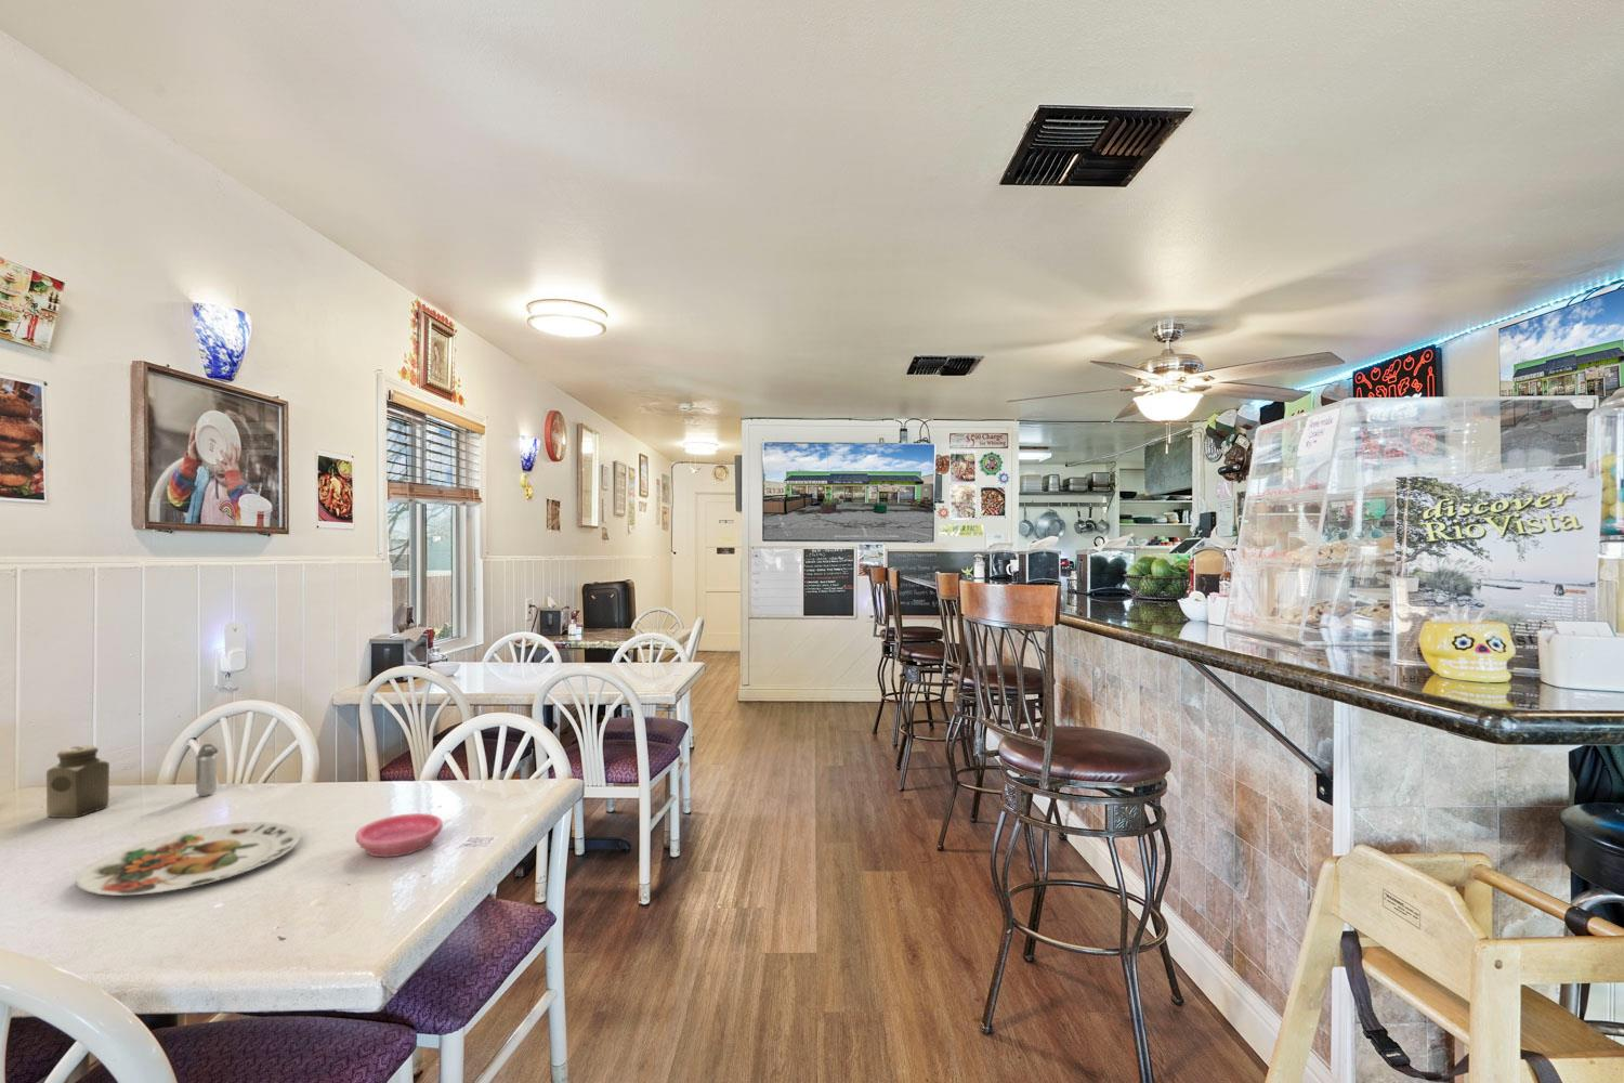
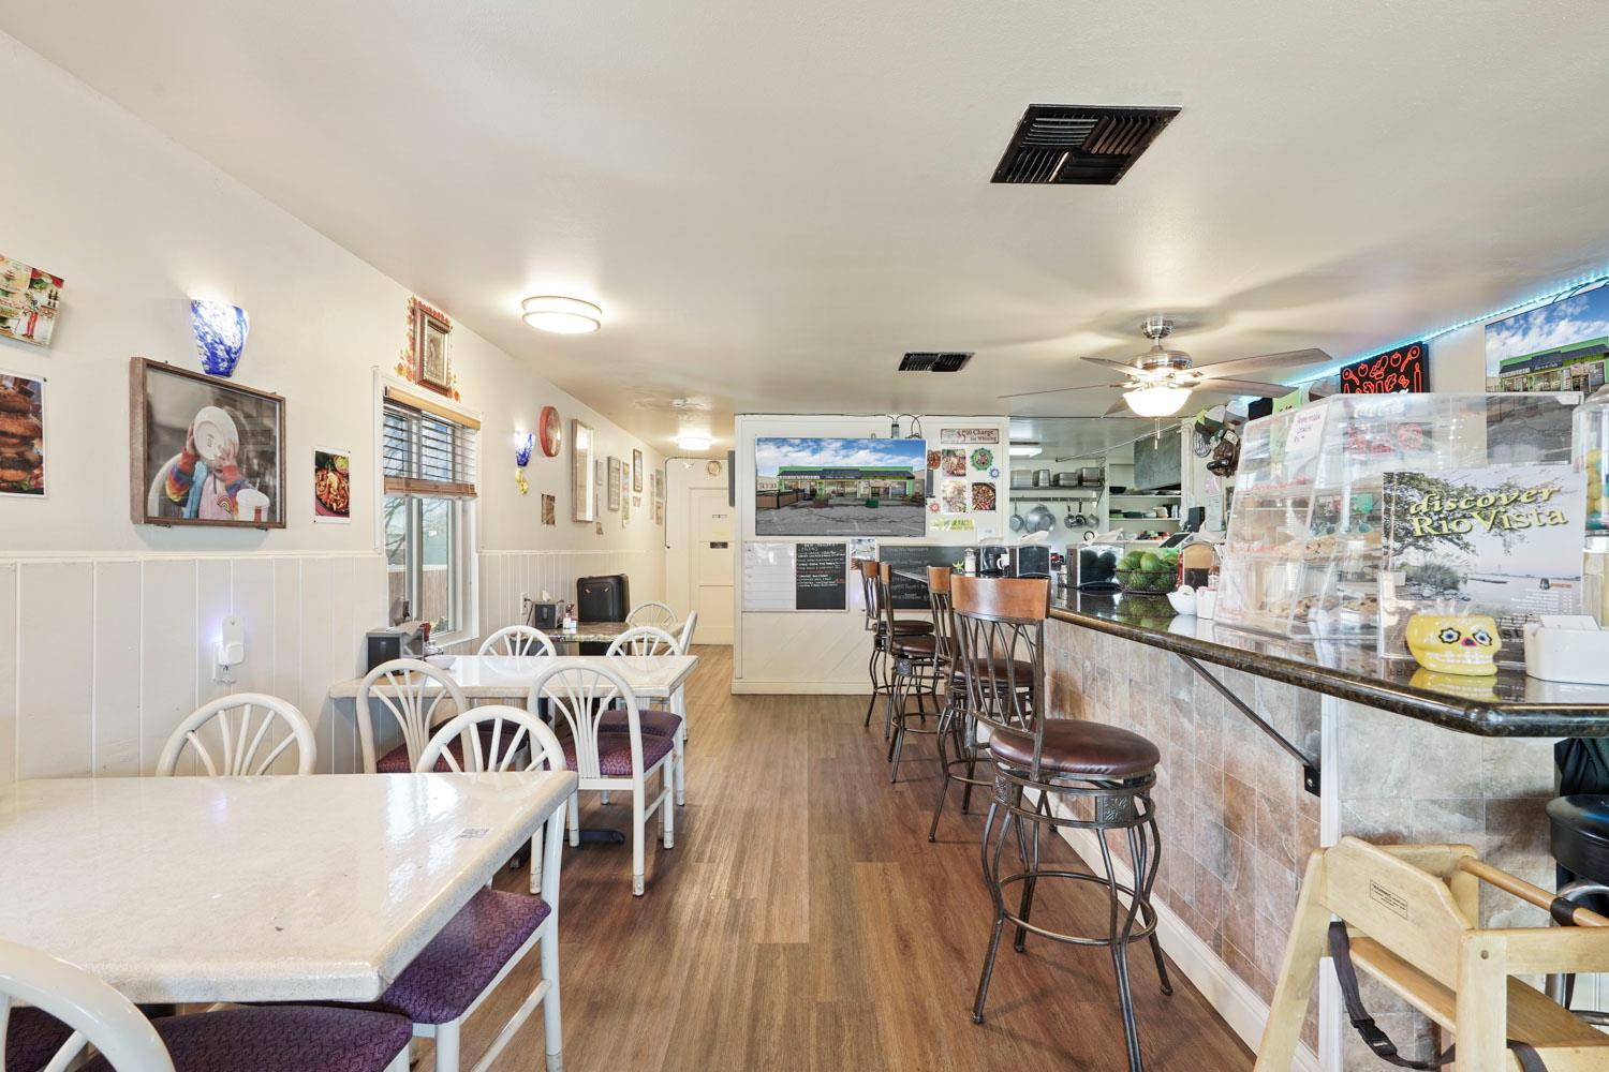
- shaker [193,743,219,797]
- salt shaker [46,745,110,818]
- plate [76,821,302,897]
- saucer [355,812,443,858]
